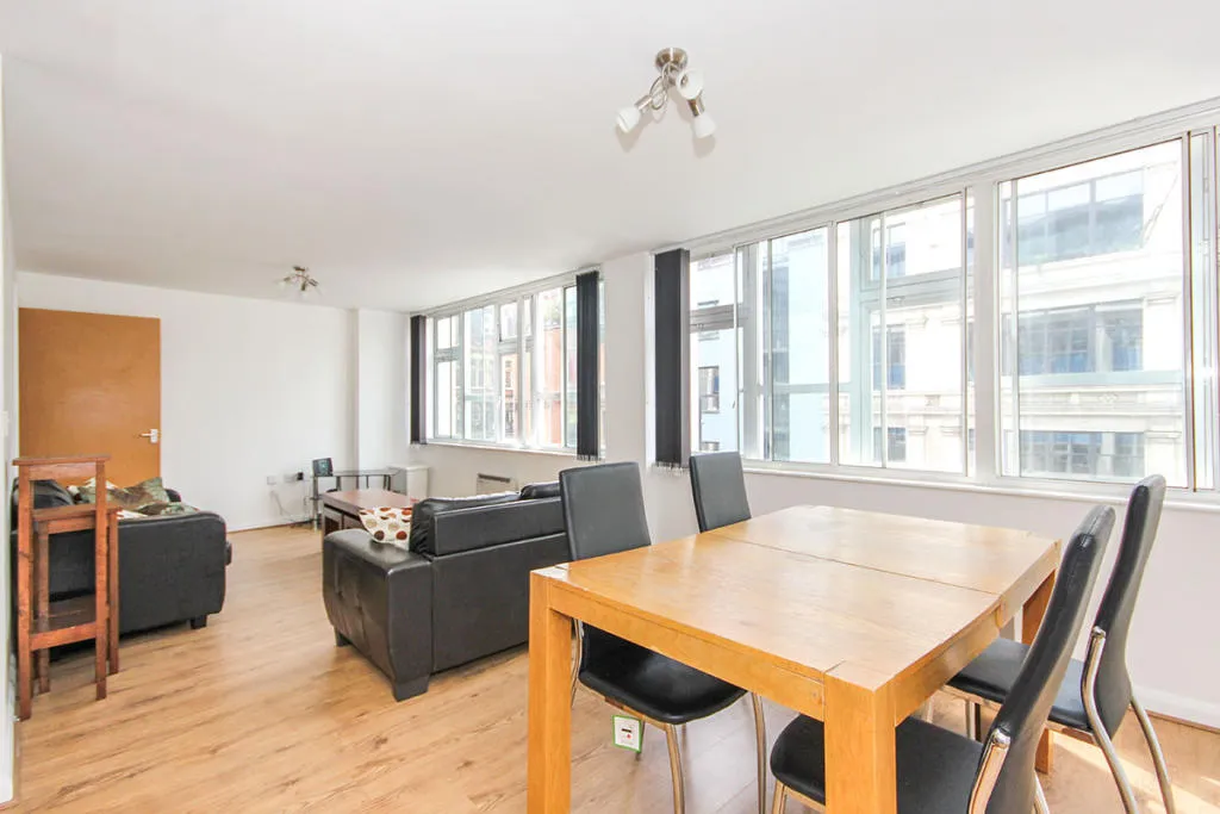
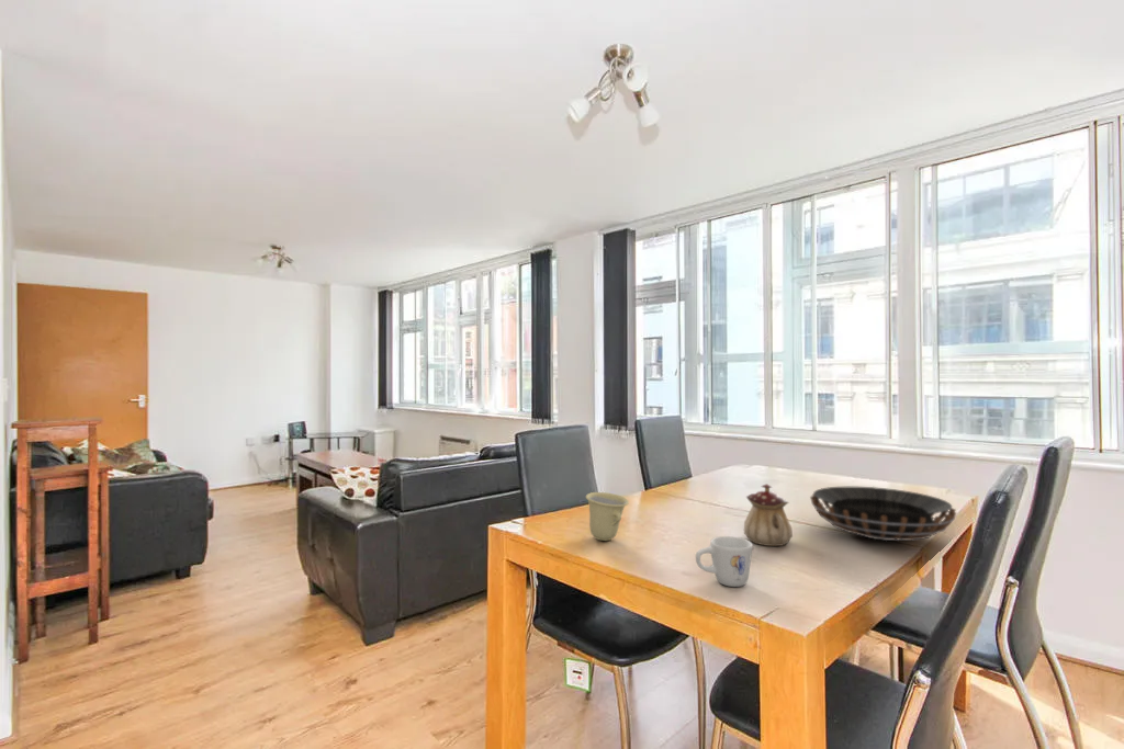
+ teapot [743,483,794,547]
+ cup [585,491,630,542]
+ mug [695,535,754,588]
+ decorative bowl [809,486,957,542]
